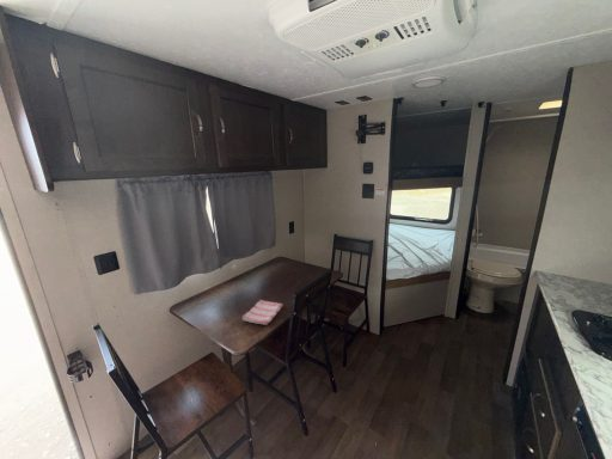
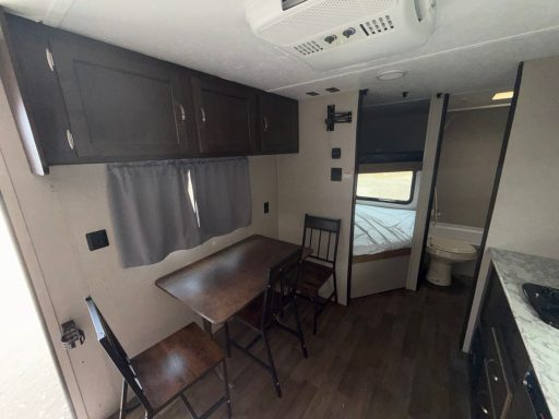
- dish towel [241,299,283,326]
